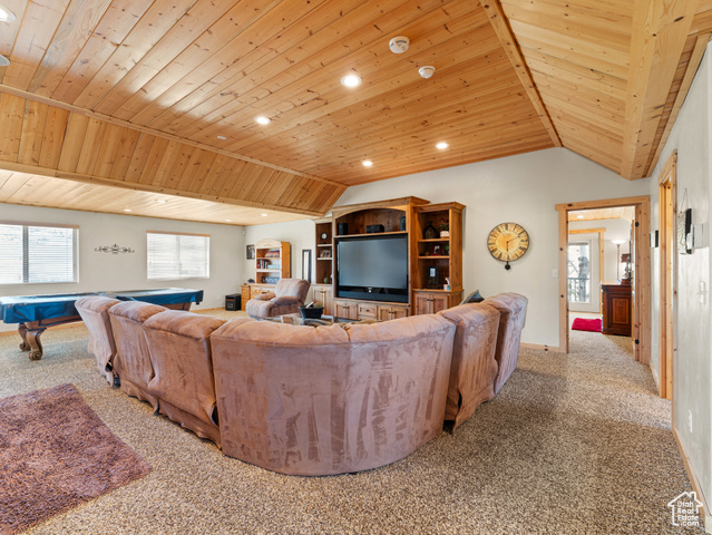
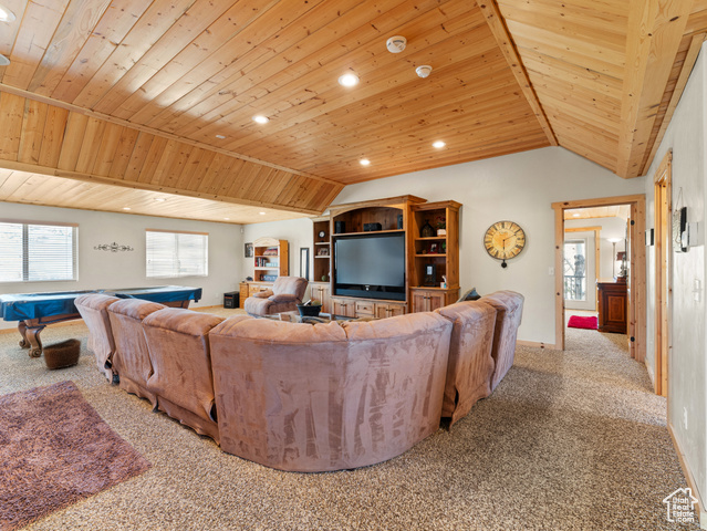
+ basket [41,337,83,371]
